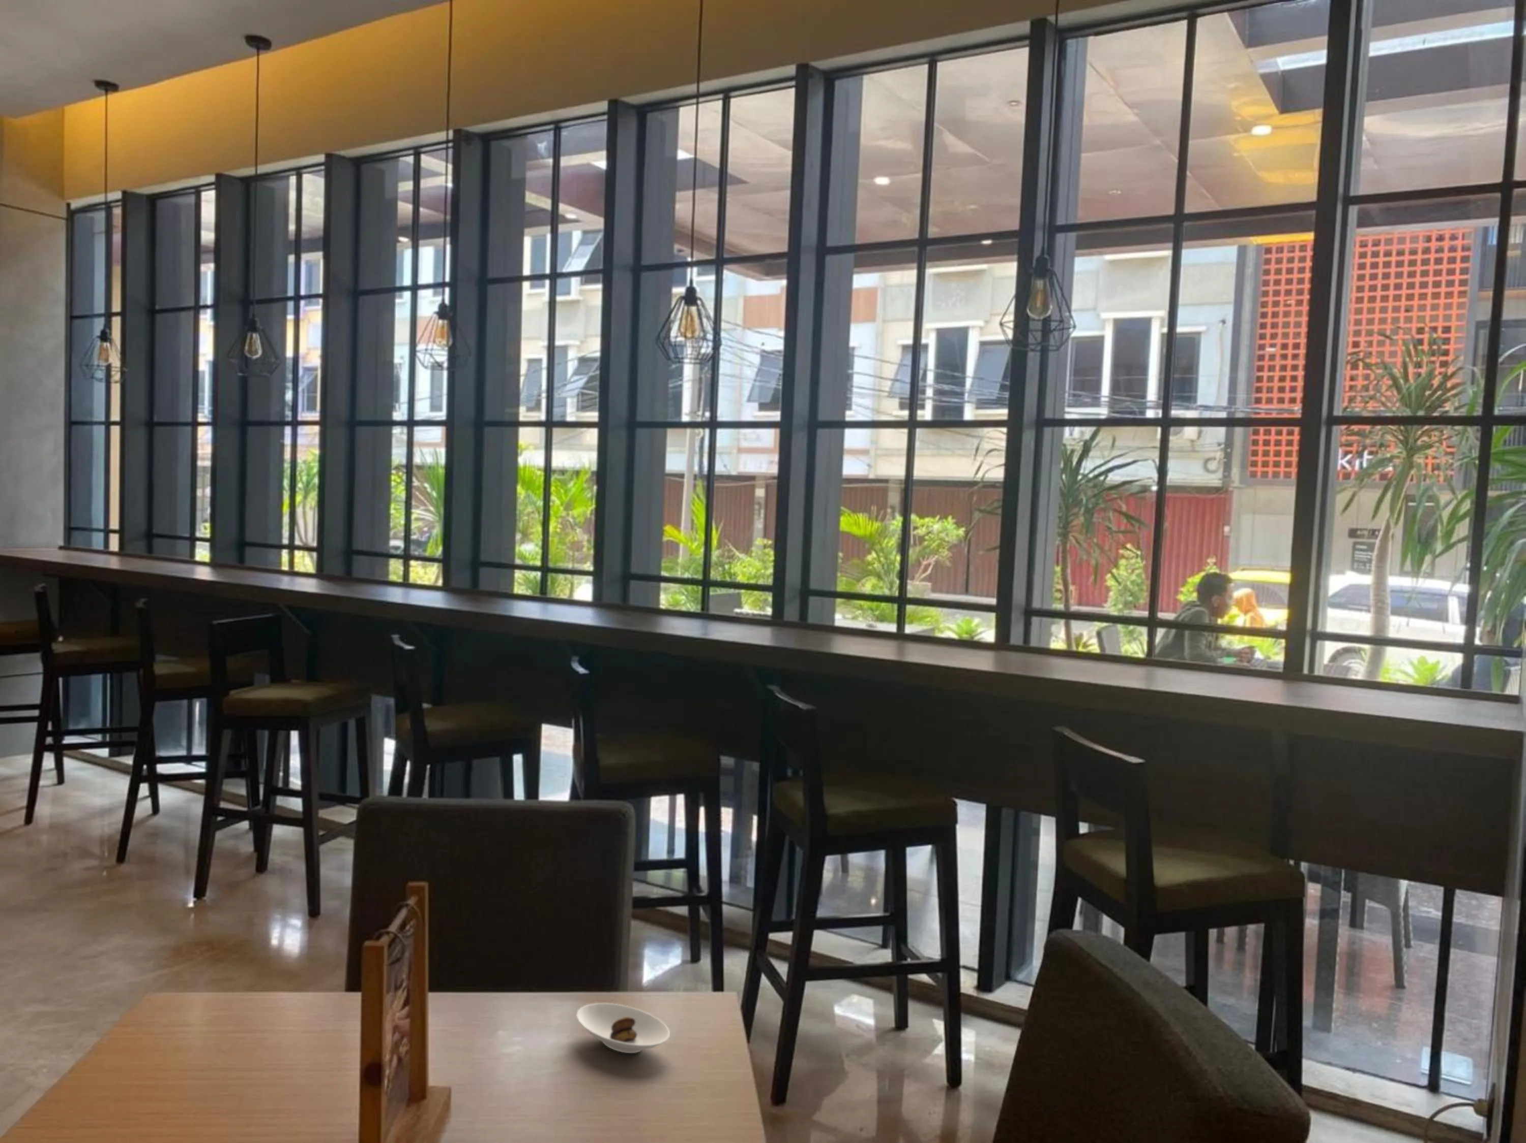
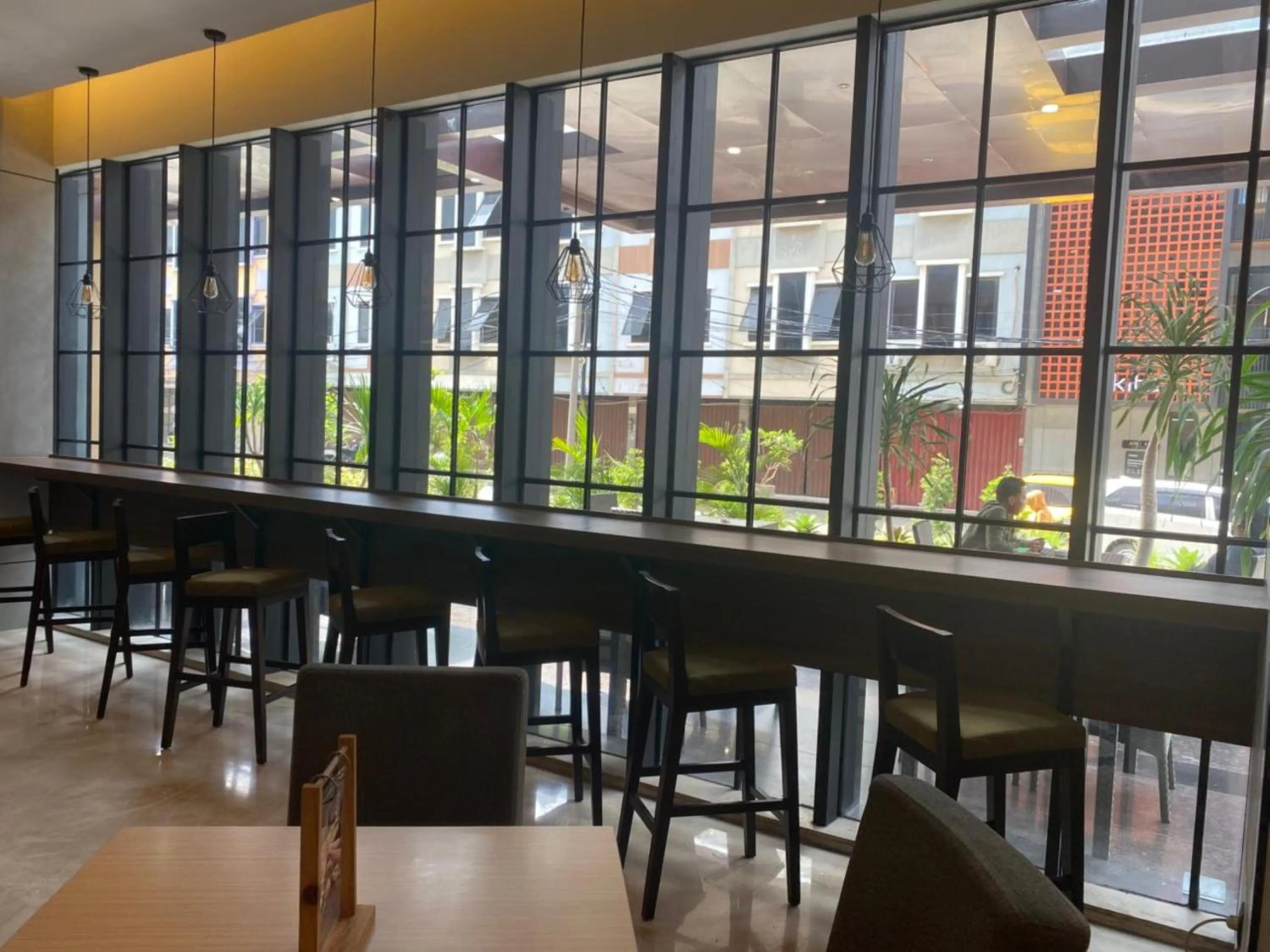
- saucer [576,1003,670,1054]
